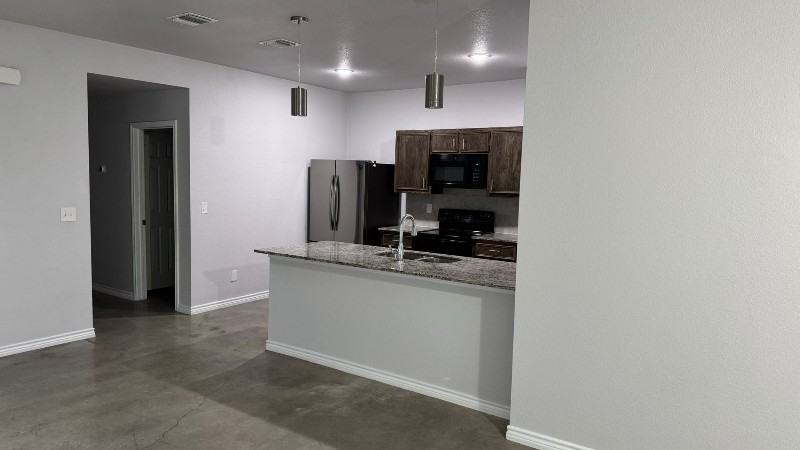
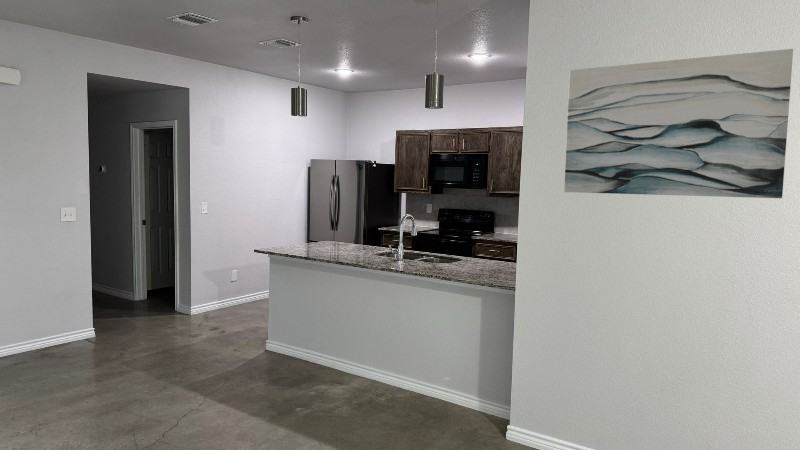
+ wall art [563,48,794,199]
